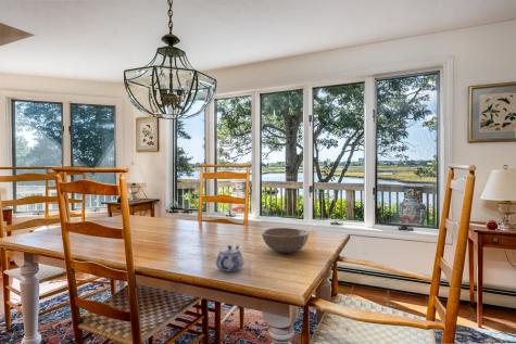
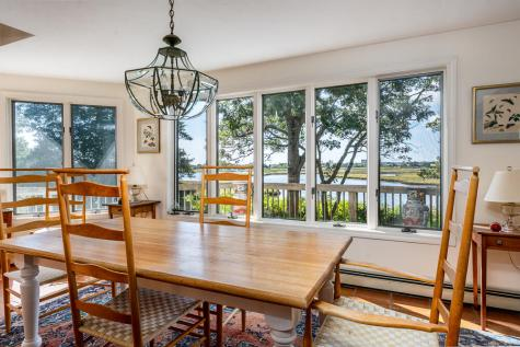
- bowl [261,227,310,254]
- teapot [215,244,244,272]
